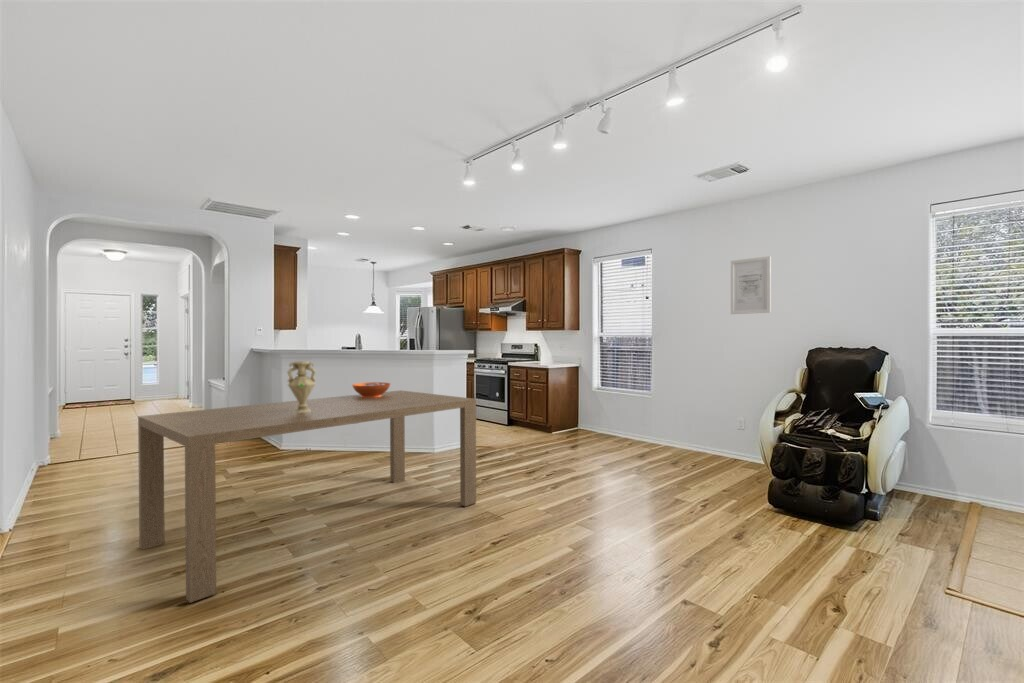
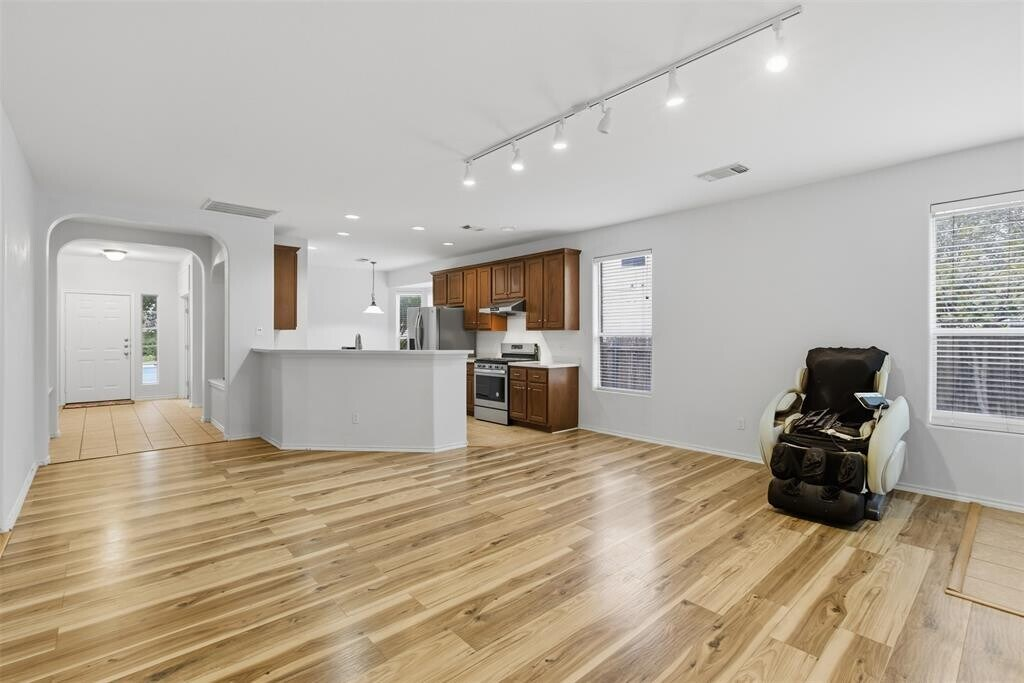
- decorative bowl [351,381,391,398]
- vase [286,360,317,413]
- dining table [137,389,477,604]
- wall art [730,255,772,315]
